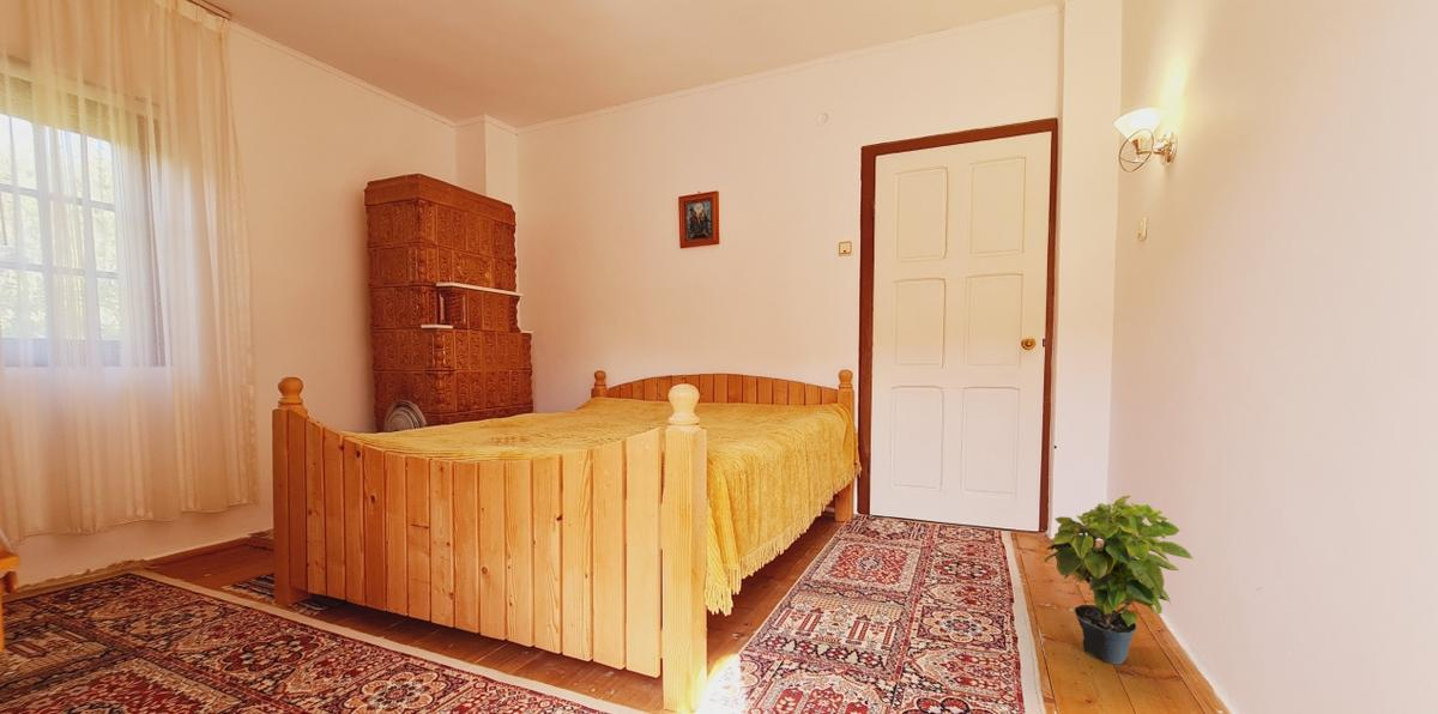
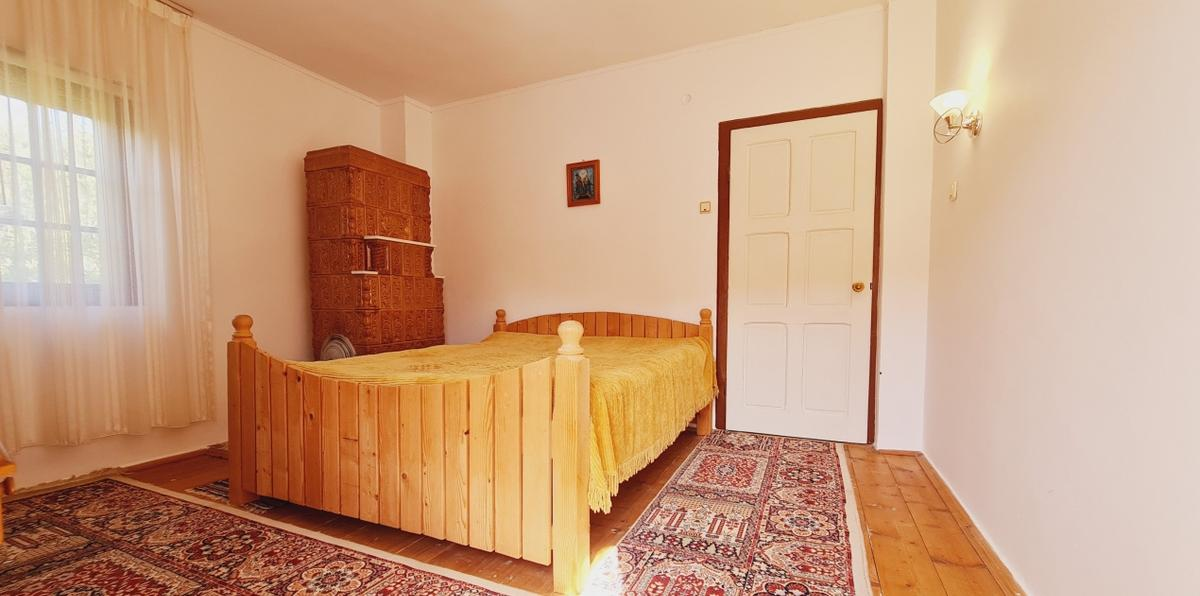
- potted plant [1044,495,1195,665]
